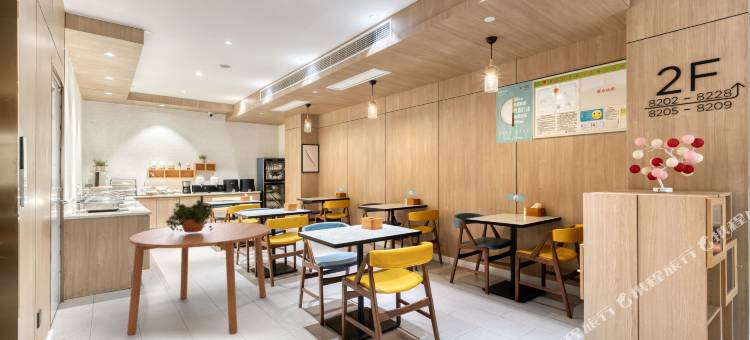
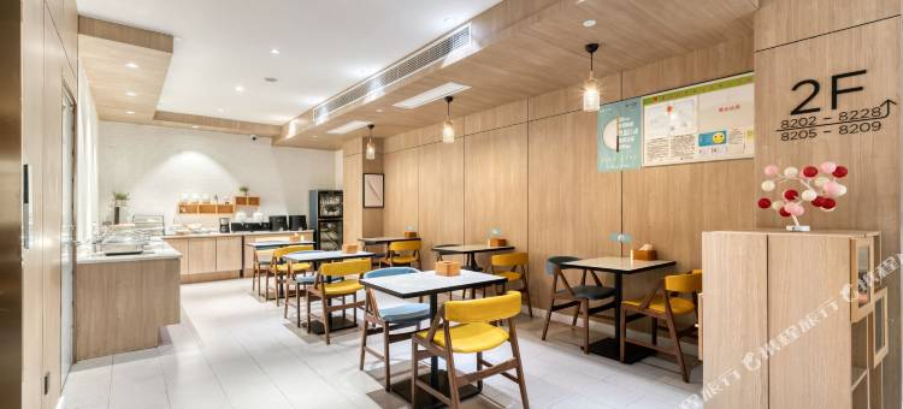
- dining table [126,221,271,336]
- potted plant [165,199,214,233]
